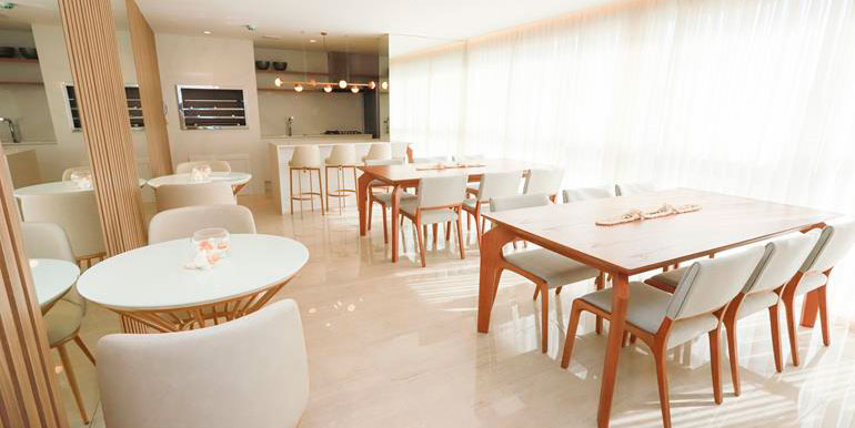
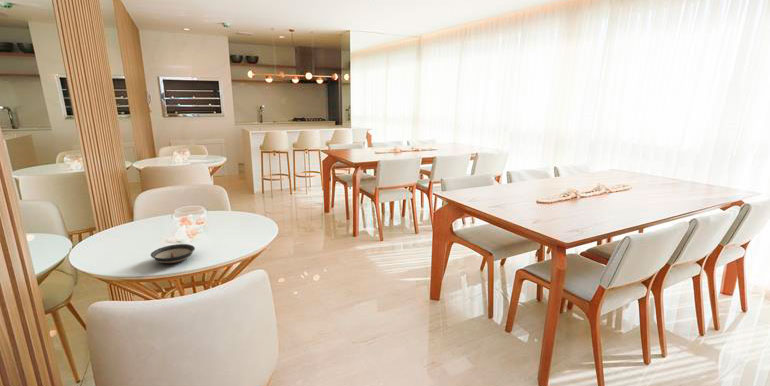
+ saucer [150,243,196,264]
